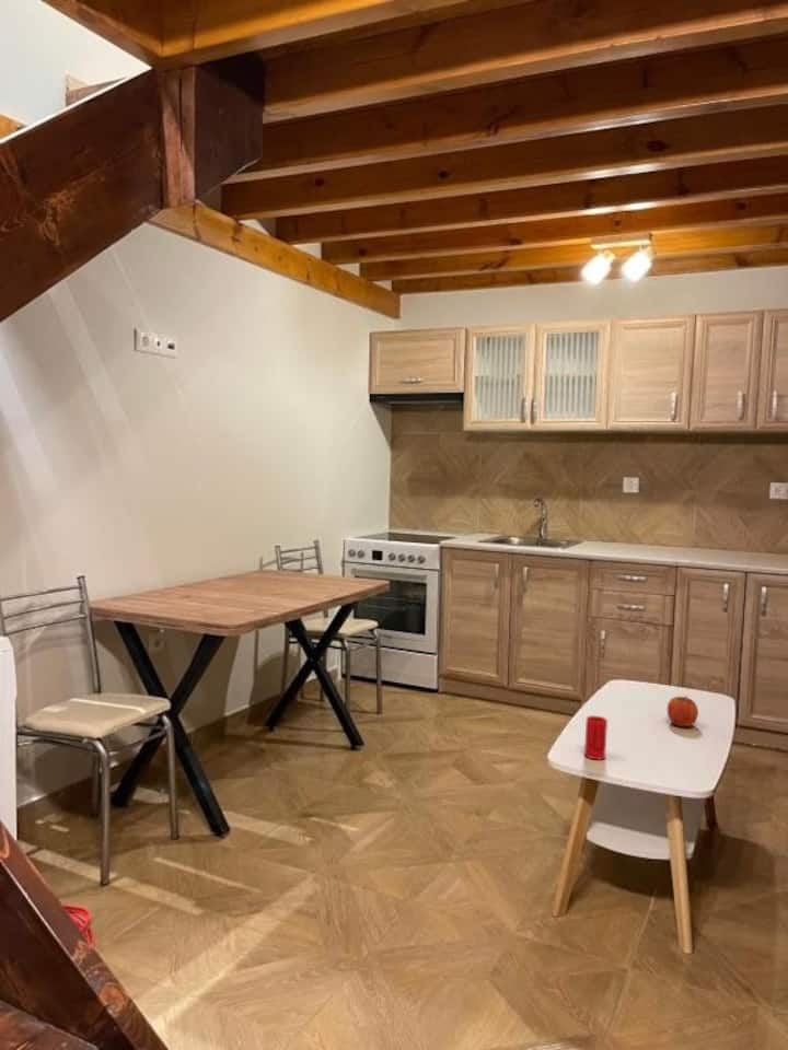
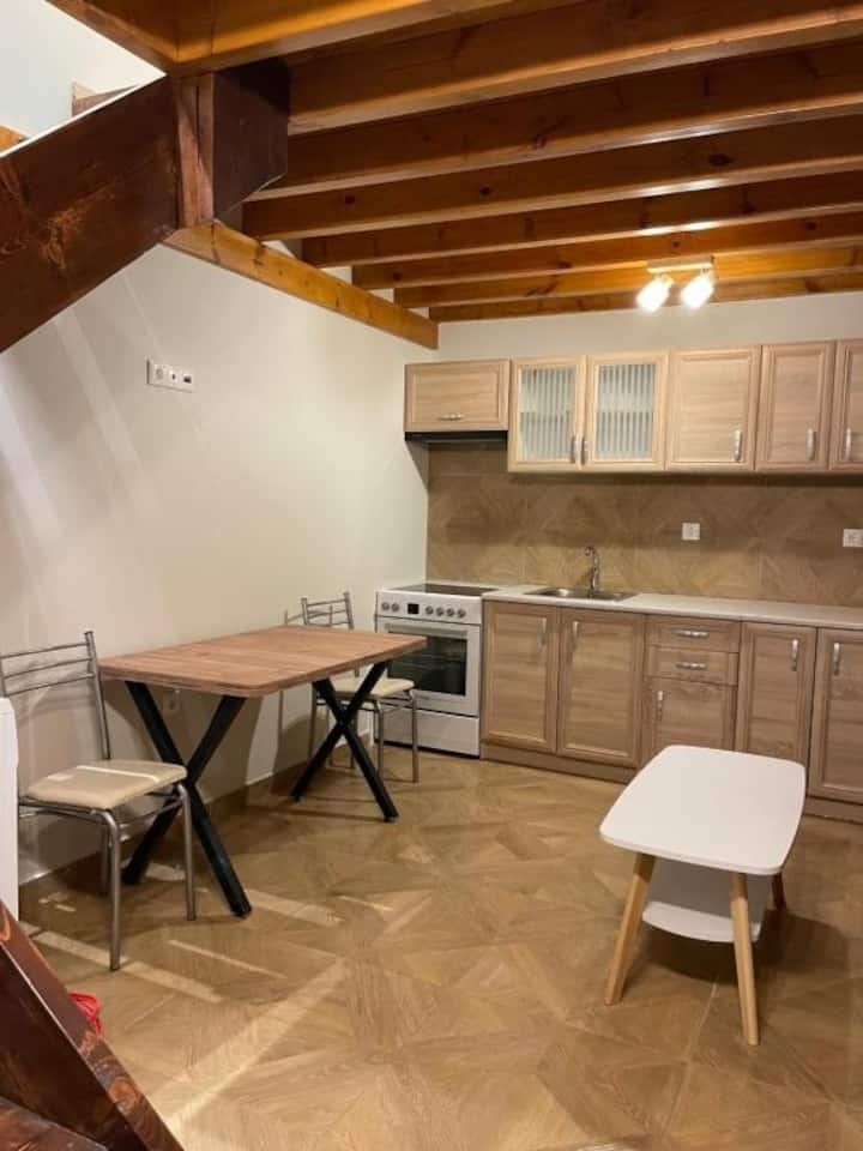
- fruit [667,695,699,727]
- cup [583,714,609,760]
